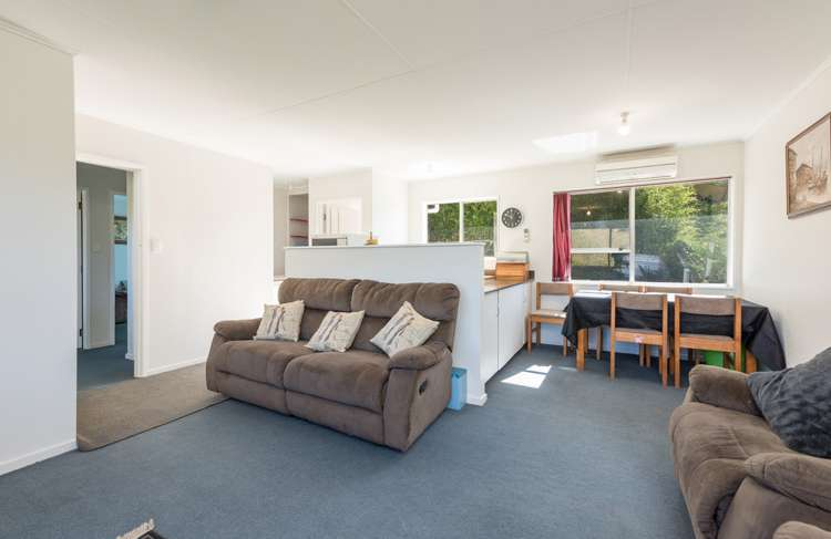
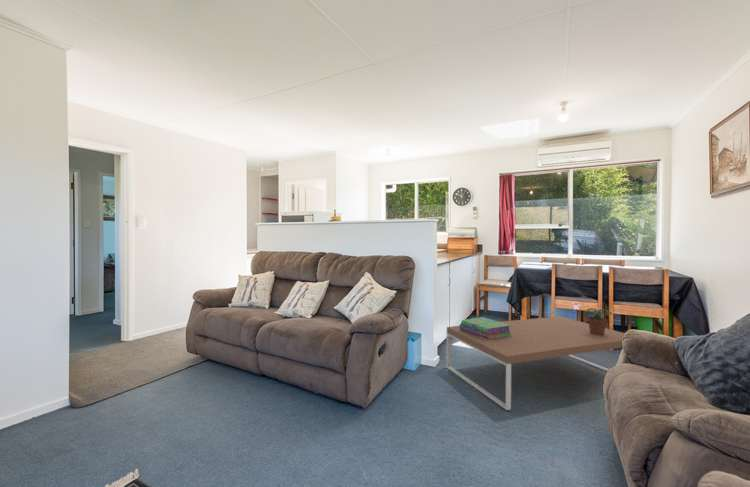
+ potted plant [583,307,614,335]
+ stack of books [459,316,512,340]
+ coffee table [445,315,626,411]
